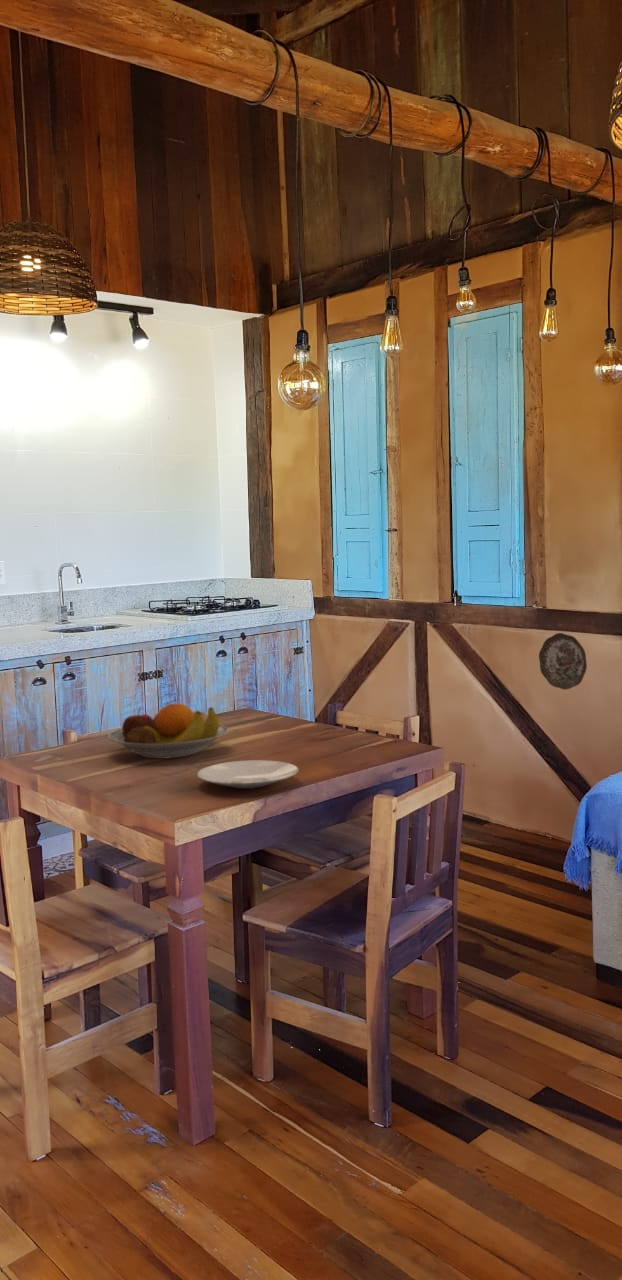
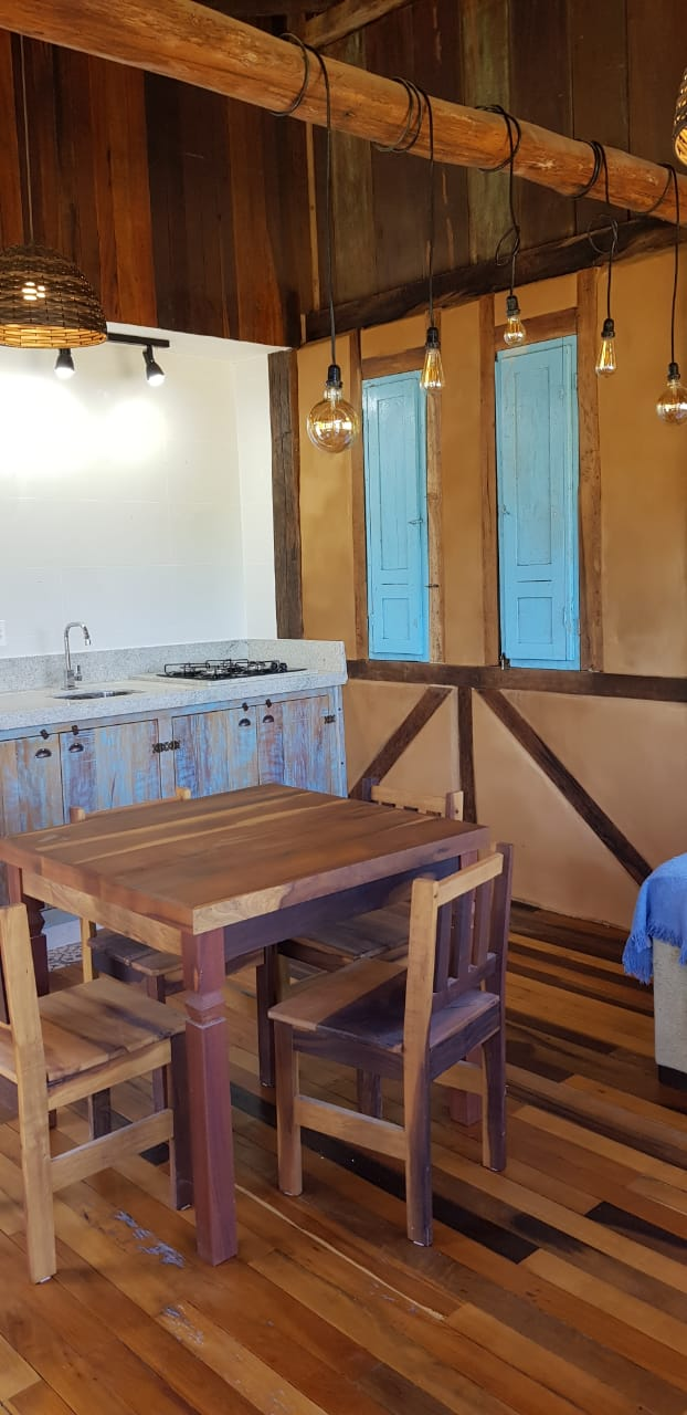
- decorative plate [538,632,588,691]
- fruit bowl [107,702,229,760]
- plate [196,759,300,790]
